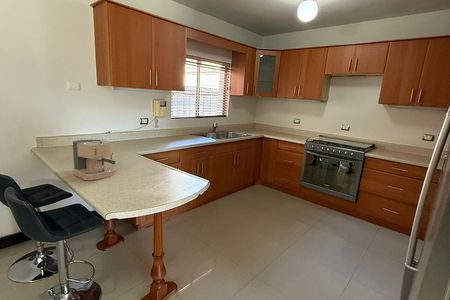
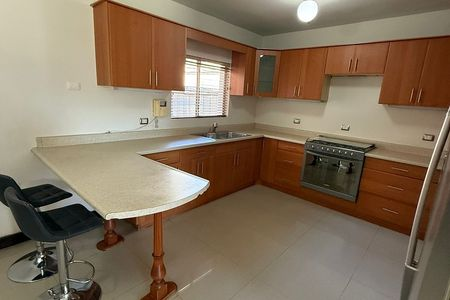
- coffee maker [72,139,117,181]
